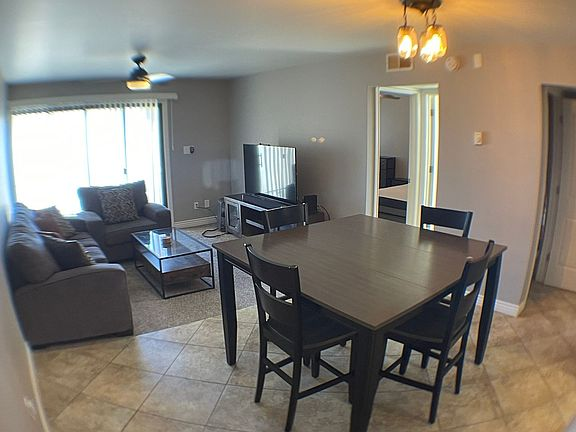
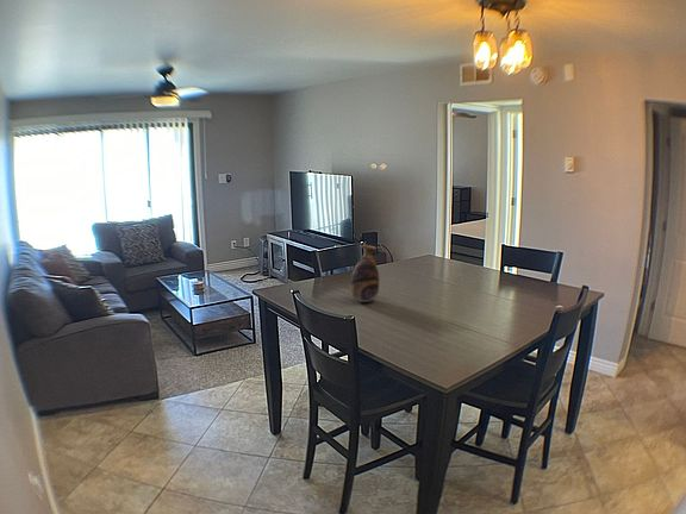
+ vase [349,244,380,303]
